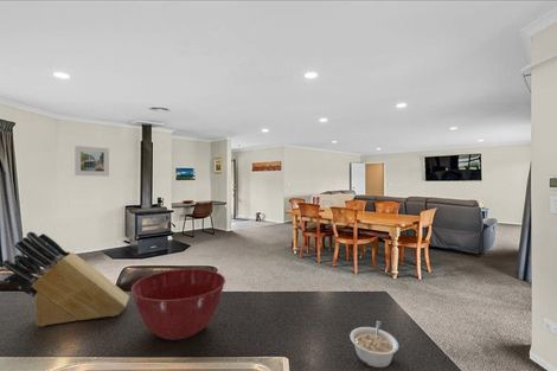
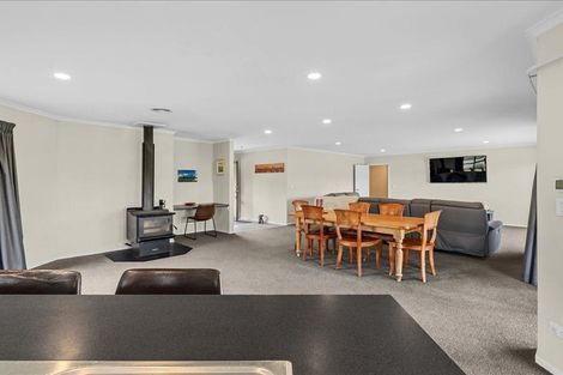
- knife block [1,230,130,327]
- mixing bowl [130,268,226,341]
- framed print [73,145,110,178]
- legume [350,320,399,369]
